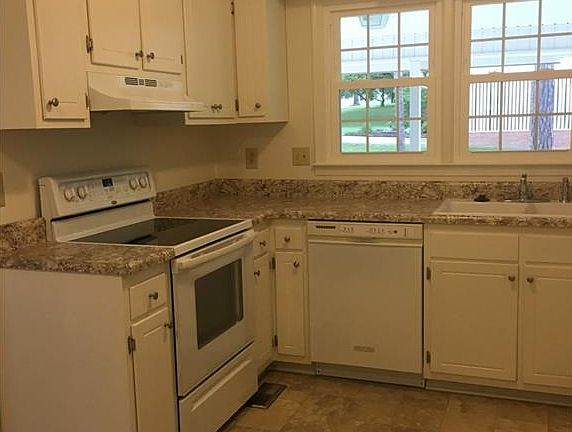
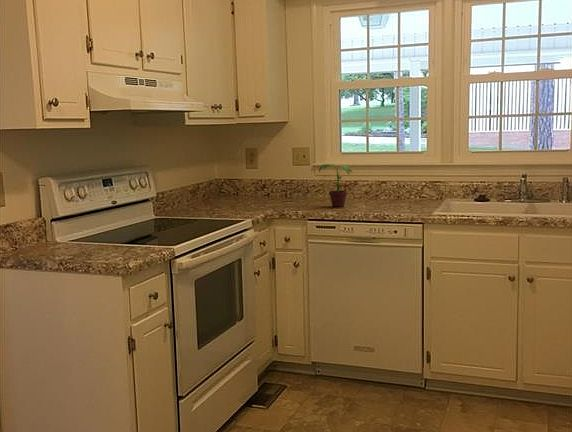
+ potted plant [318,163,353,208]
